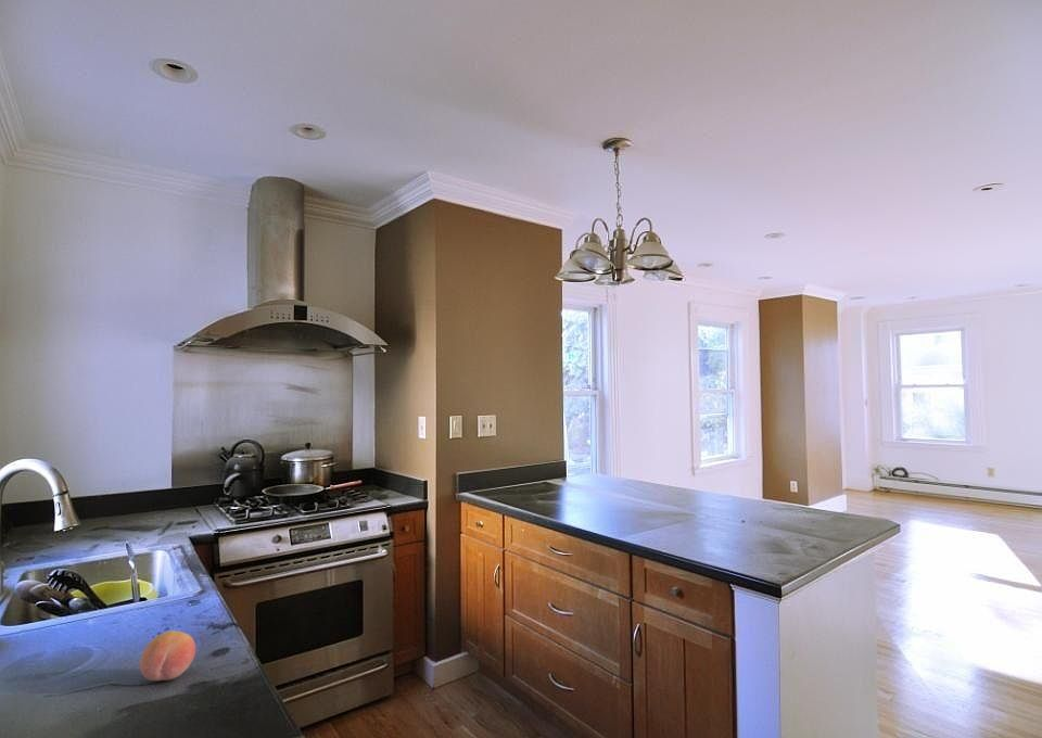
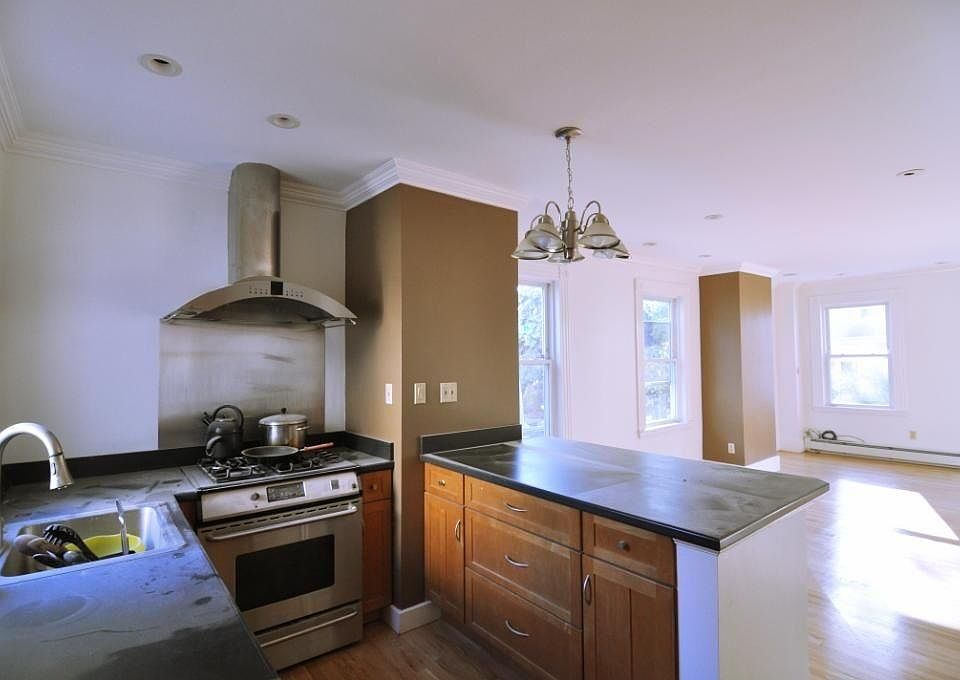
- fruit [139,629,196,682]
